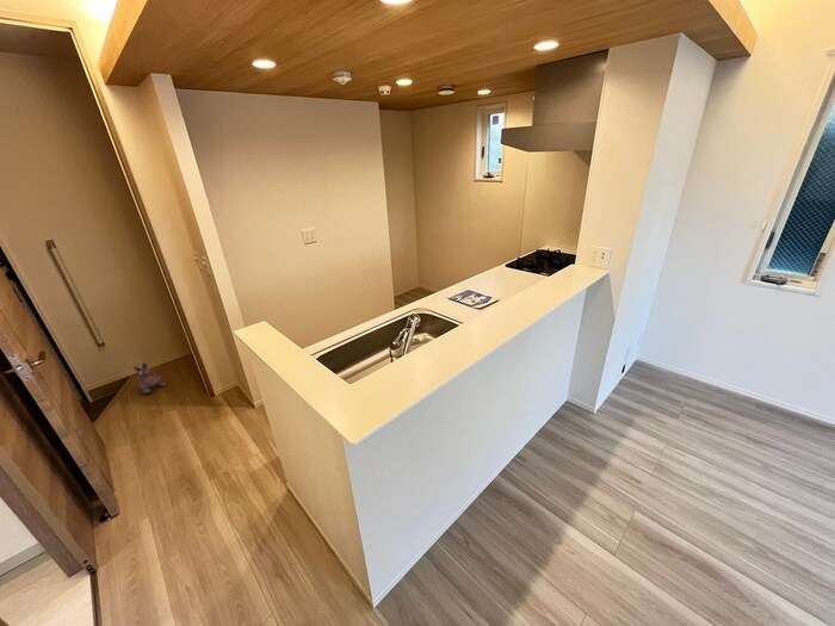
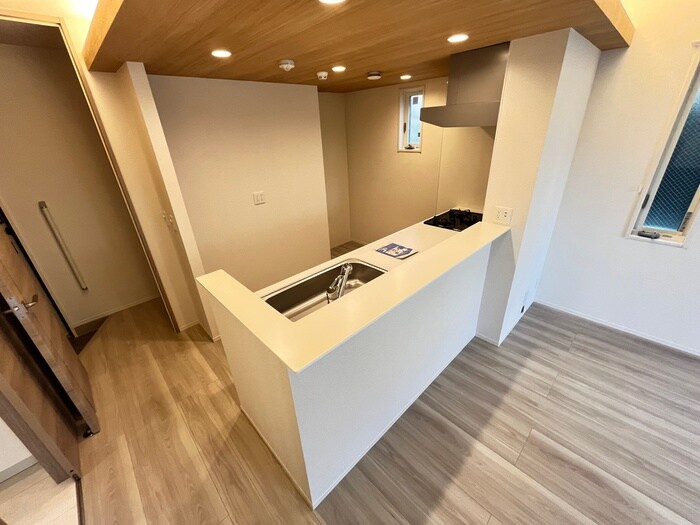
- plush toy [132,361,167,395]
